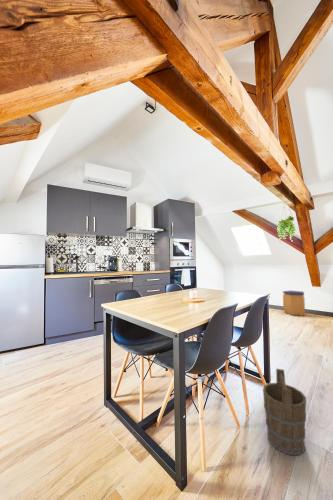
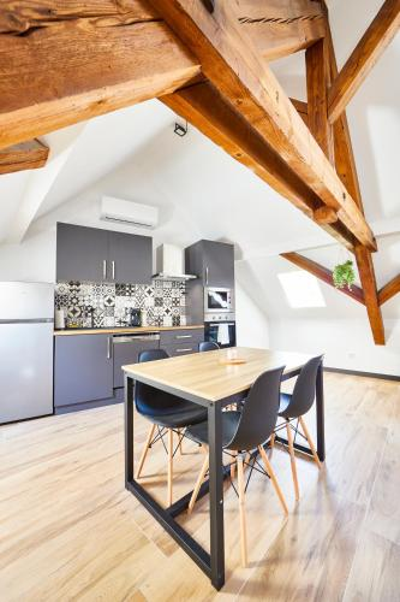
- bucket [262,368,307,456]
- trash can [282,290,306,317]
